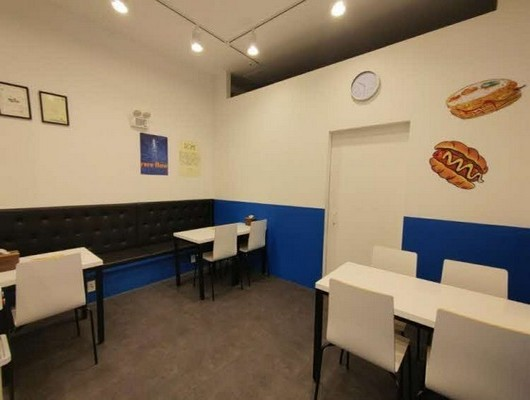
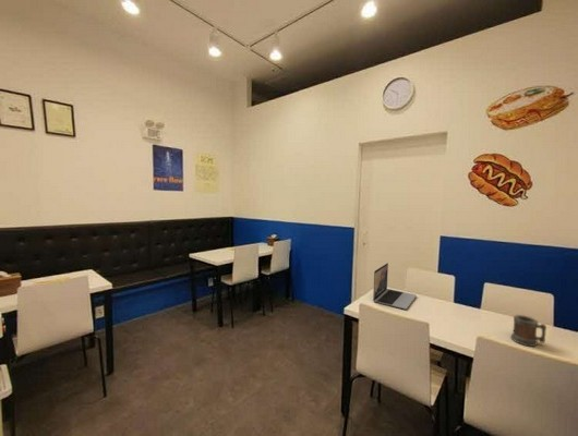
+ mug [509,314,547,348]
+ laptop [372,262,418,311]
